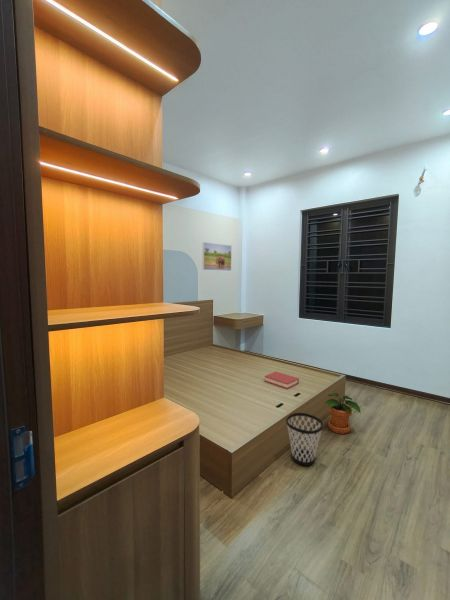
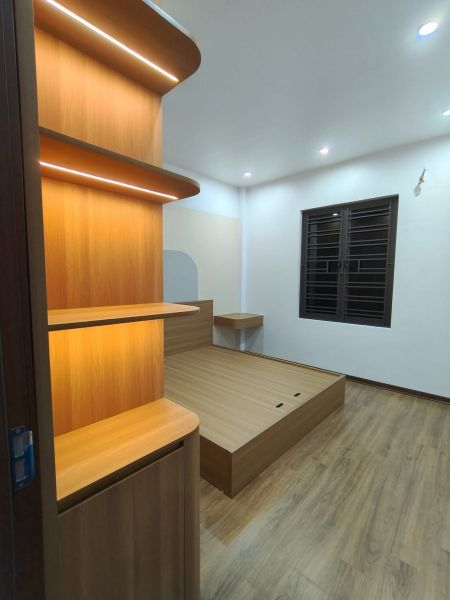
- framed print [202,241,232,272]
- hardback book [264,371,300,390]
- wastebasket [285,412,324,467]
- potted plant [324,392,362,435]
